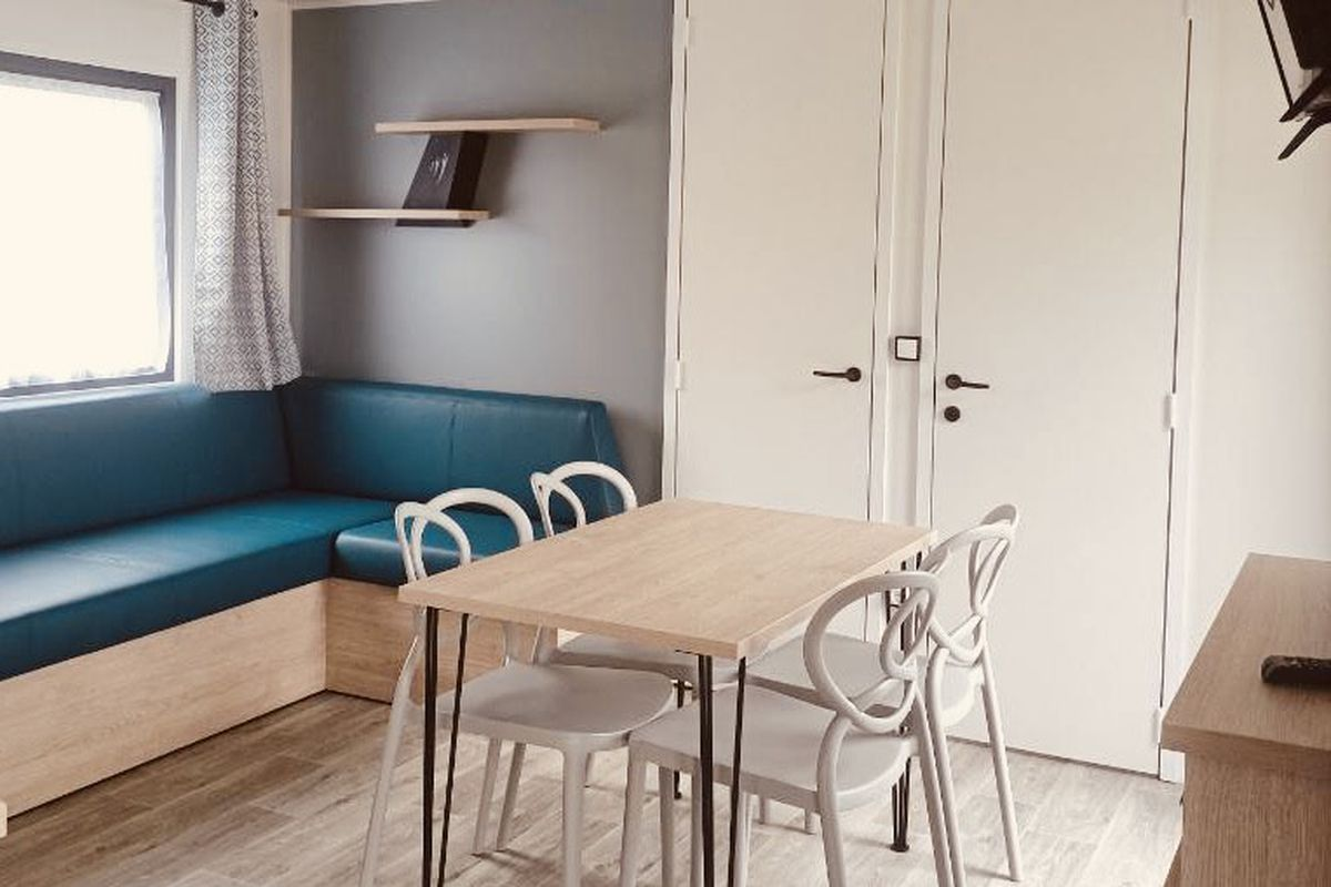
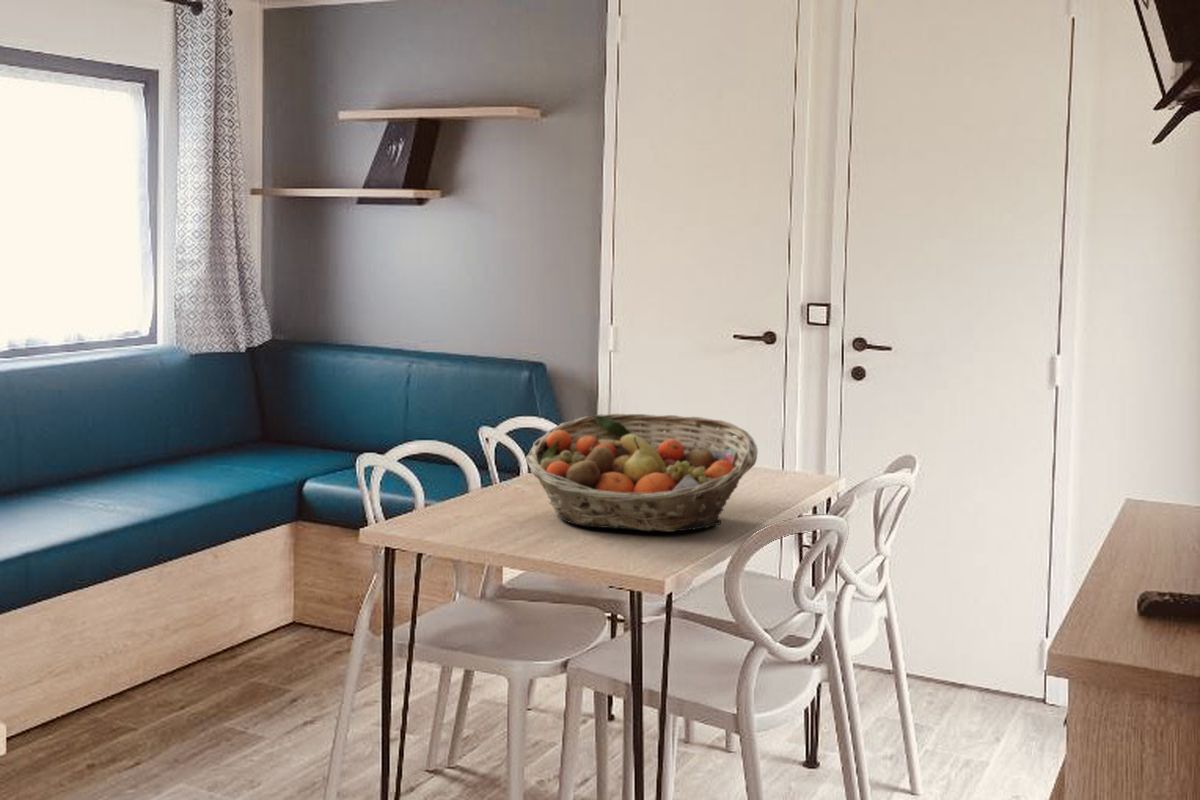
+ fruit basket [525,413,759,533]
